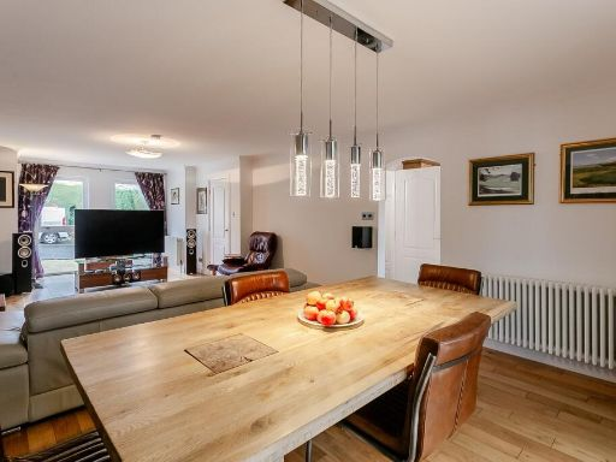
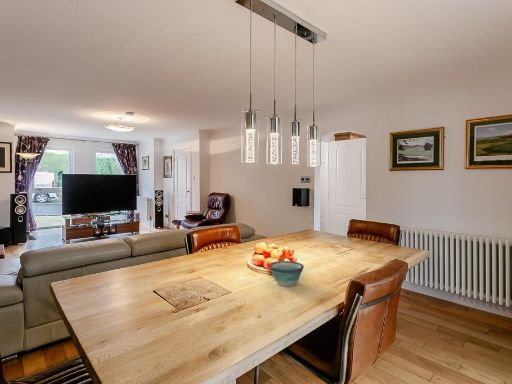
+ bowl [268,260,305,287]
